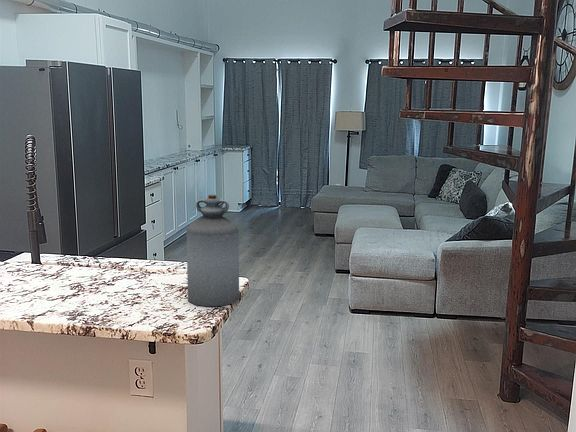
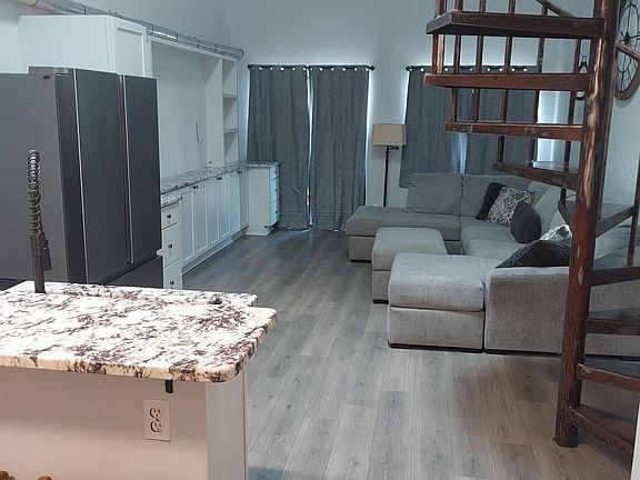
- bottle [186,194,240,307]
